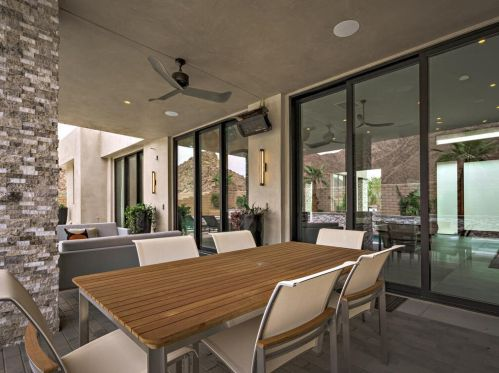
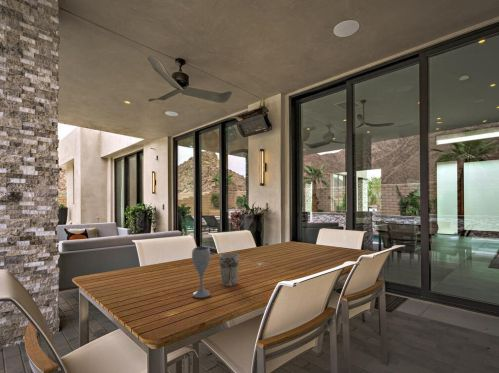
+ cup [218,252,240,287]
+ cup [191,246,211,299]
